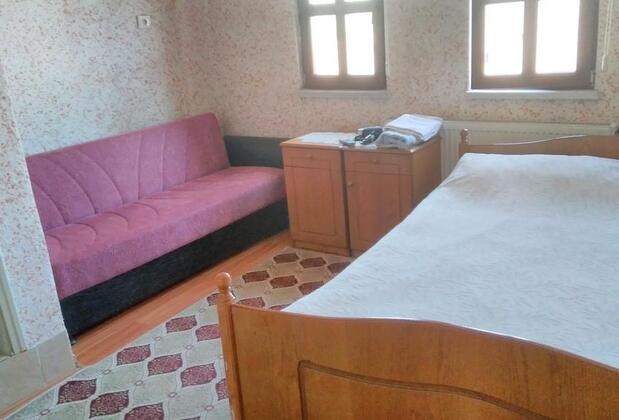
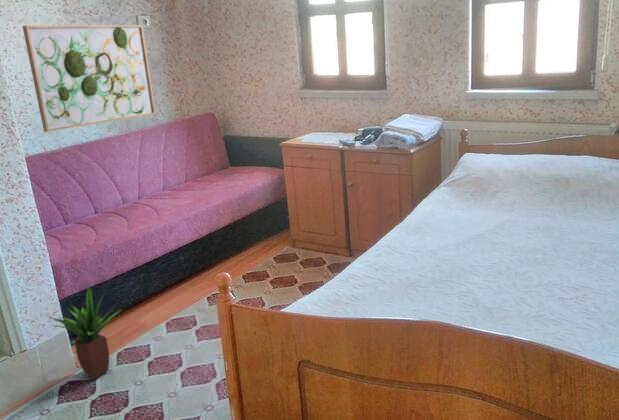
+ potted plant [48,282,124,380]
+ wall art [22,24,157,133]
